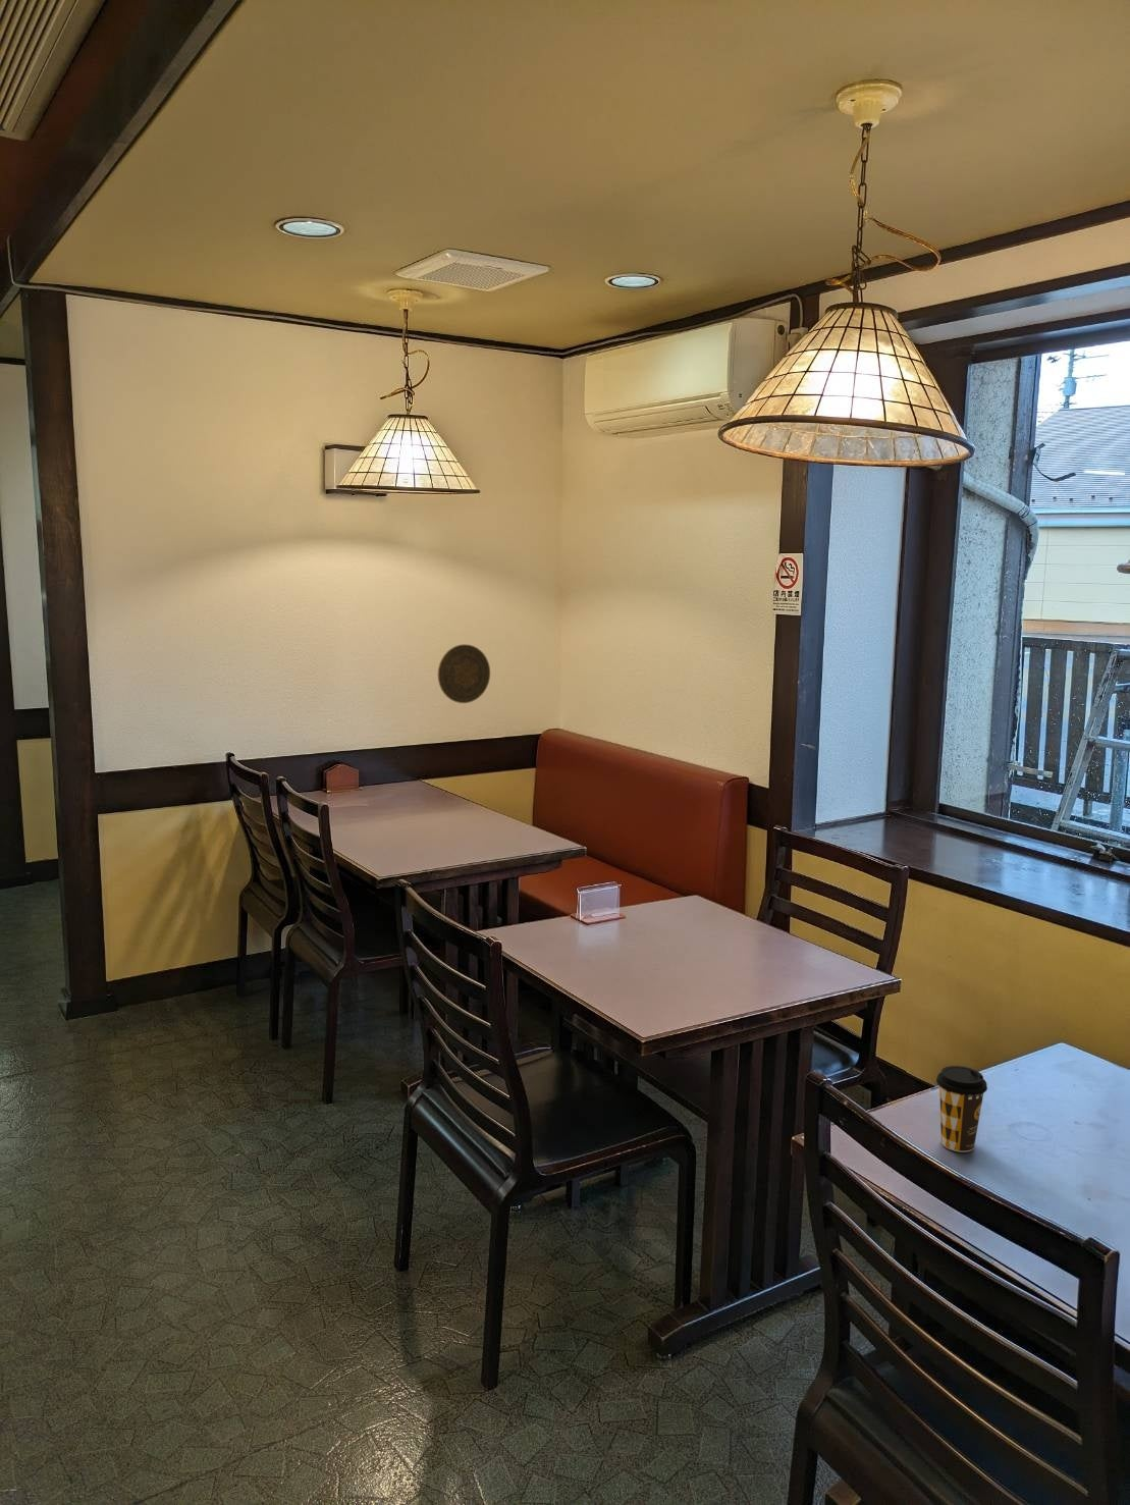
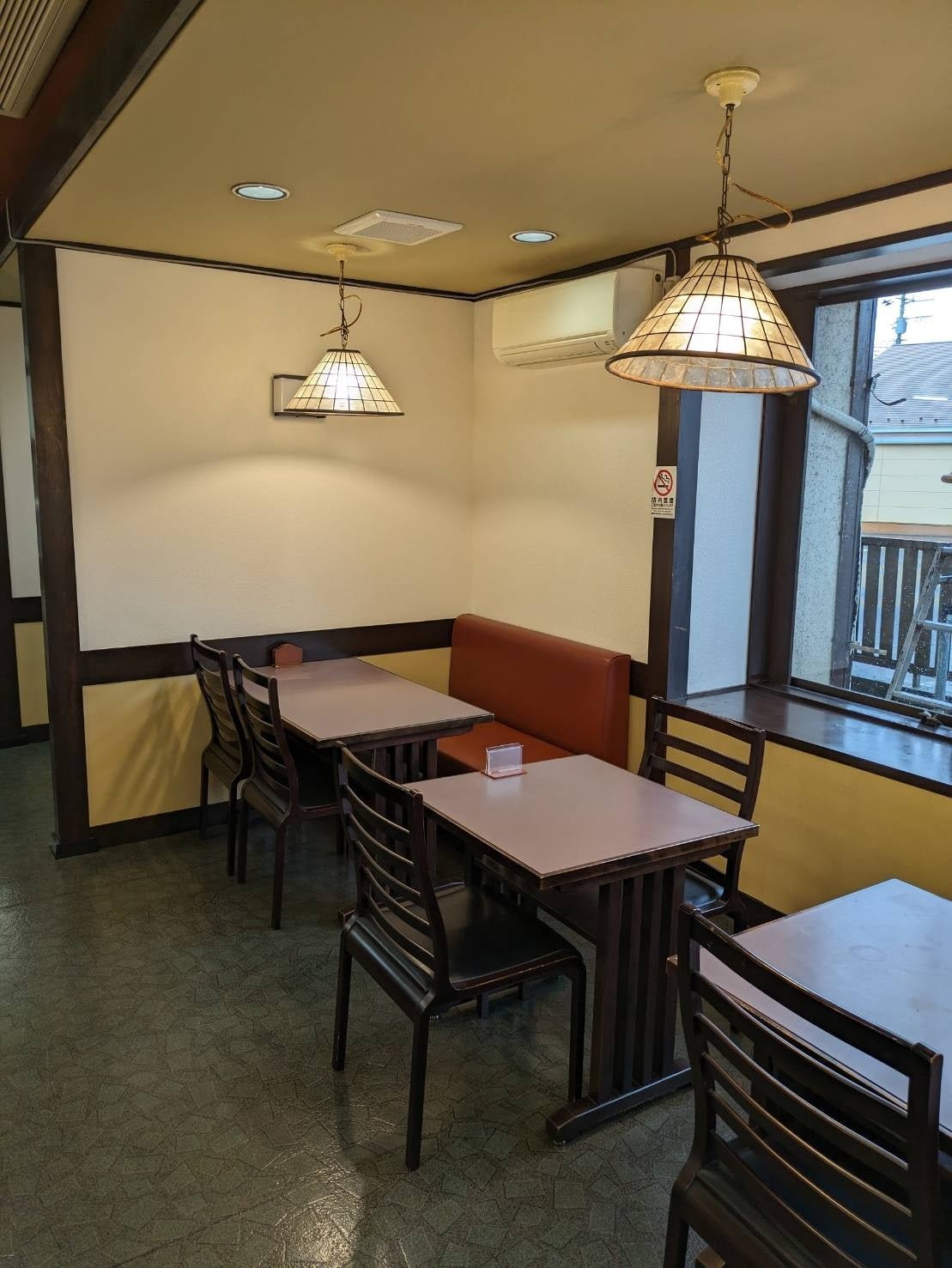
- decorative plate [437,643,491,704]
- coffee cup [935,1065,989,1154]
